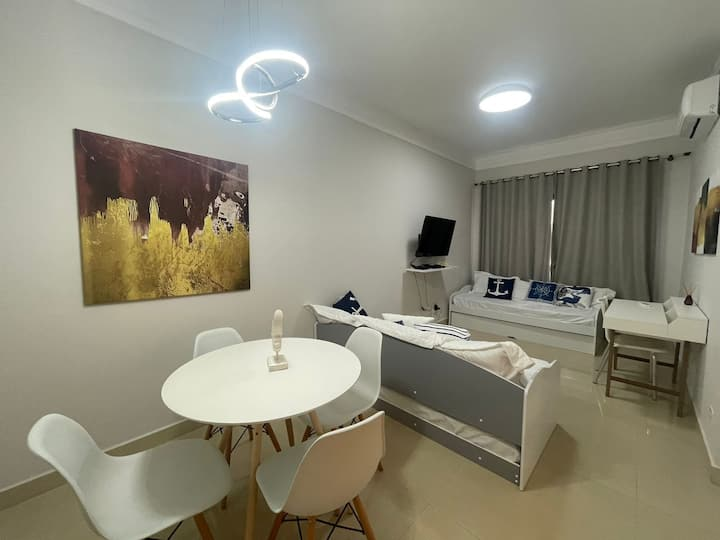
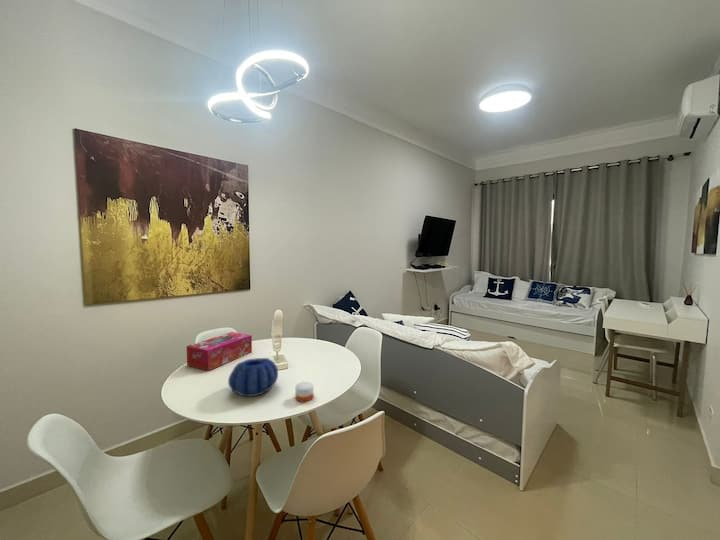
+ decorative bowl [227,357,279,397]
+ candle [295,381,314,402]
+ tissue box [186,331,253,371]
